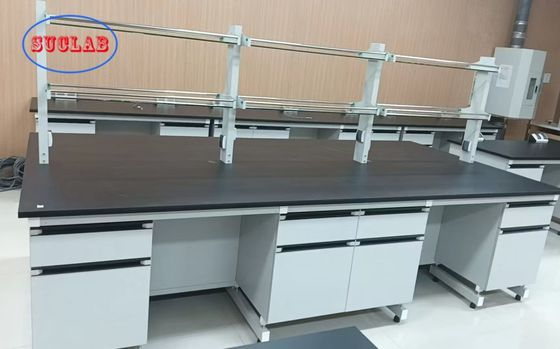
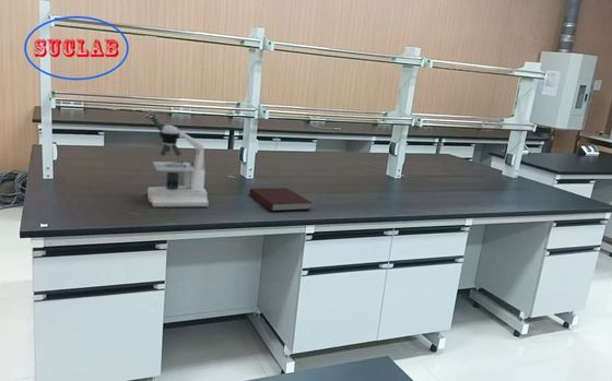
+ notebook [248,187,313,212]
+ microscope [146,114,210,207]
